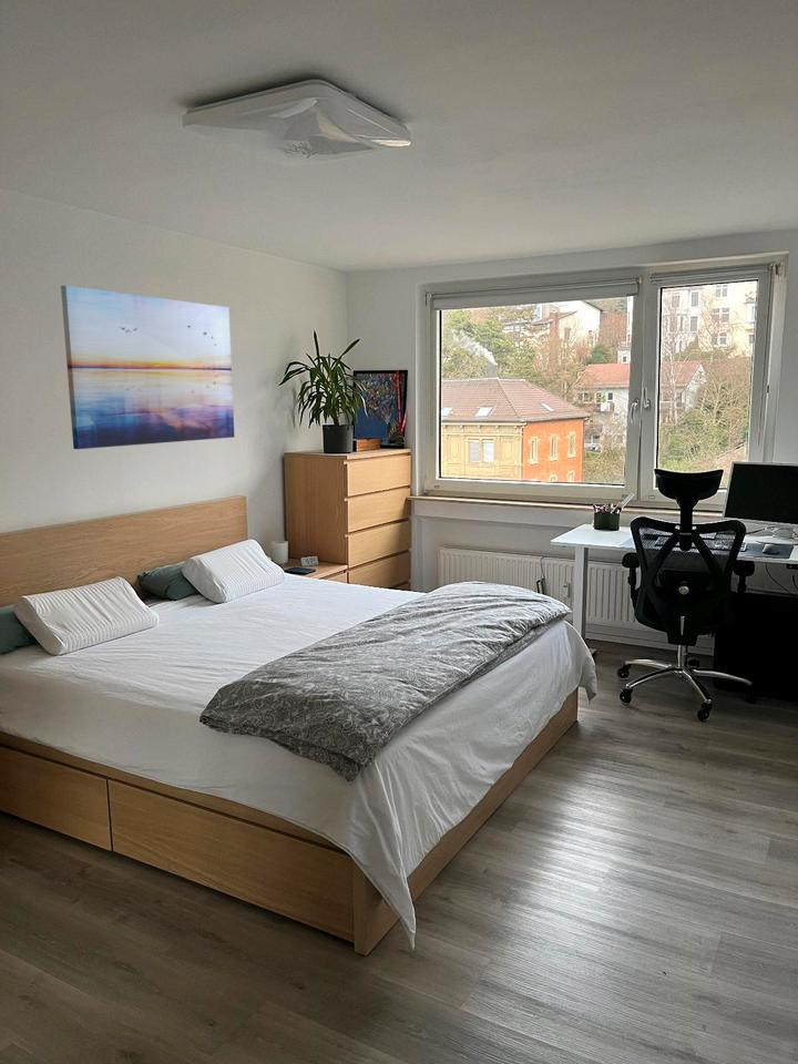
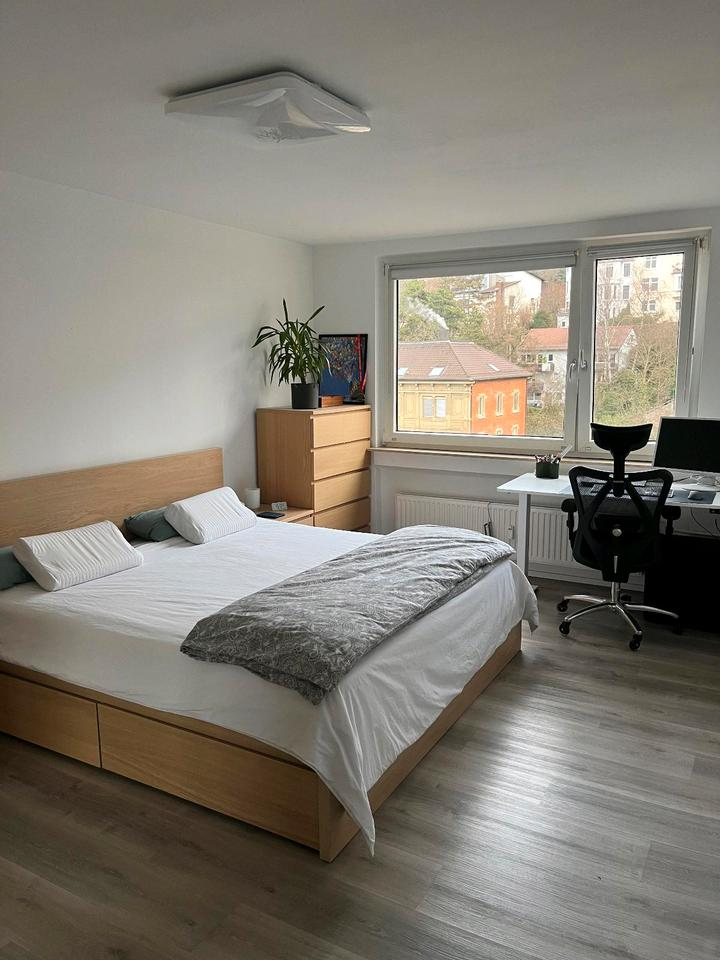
- wall art [60,285,235,450]
